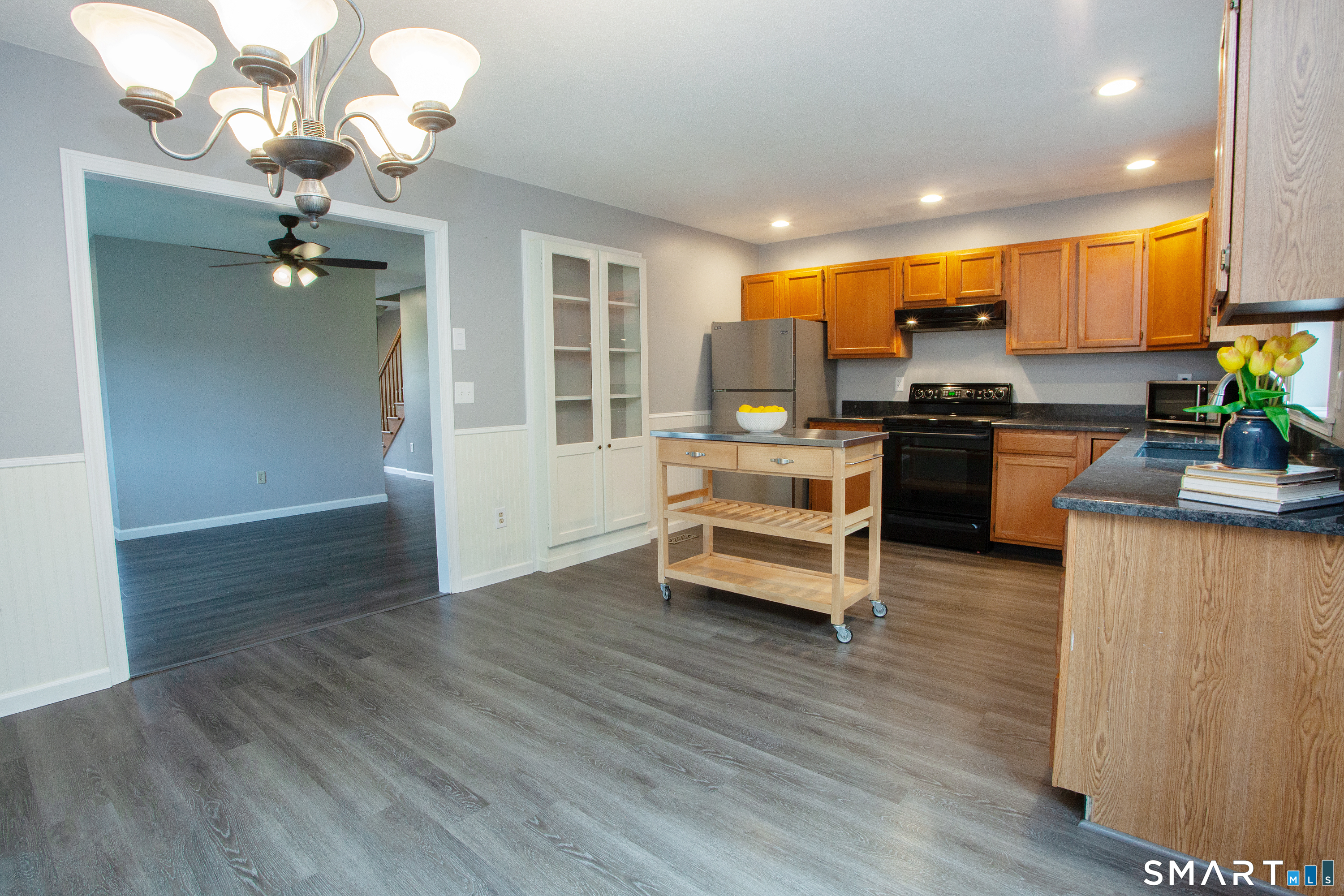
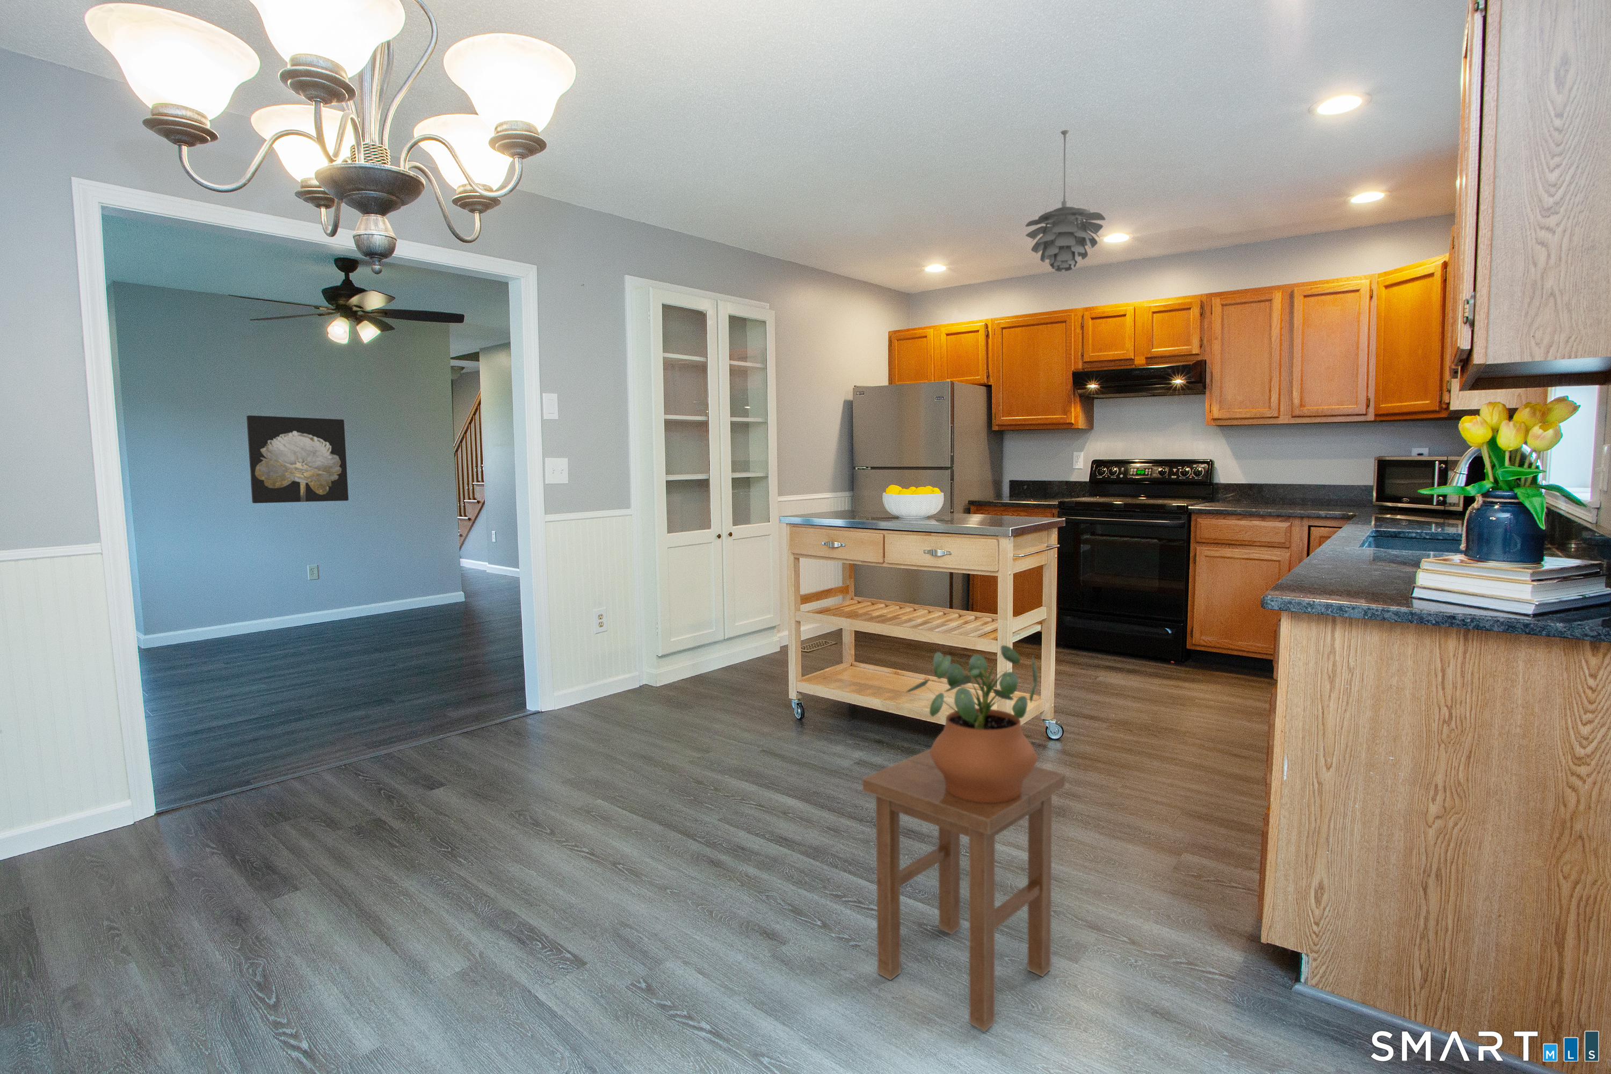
+ wall art [246,415,349,503]
+ potted plant [905,645,1038,803]
+ pendant light [1025,129,1106,272]
+ stool [862,749,1066,1032]
